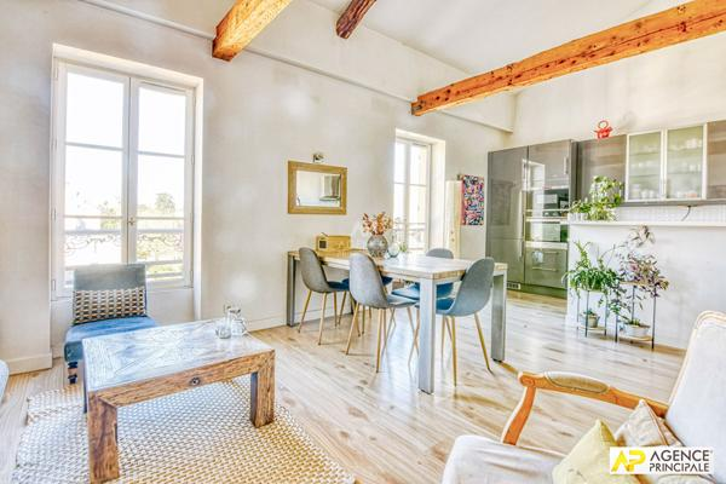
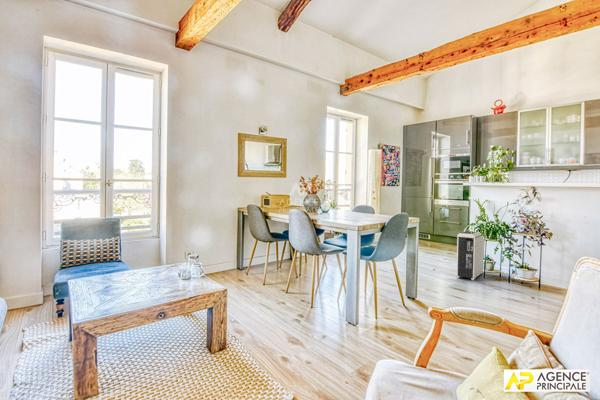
+ air purifier [455,229,485,281]
